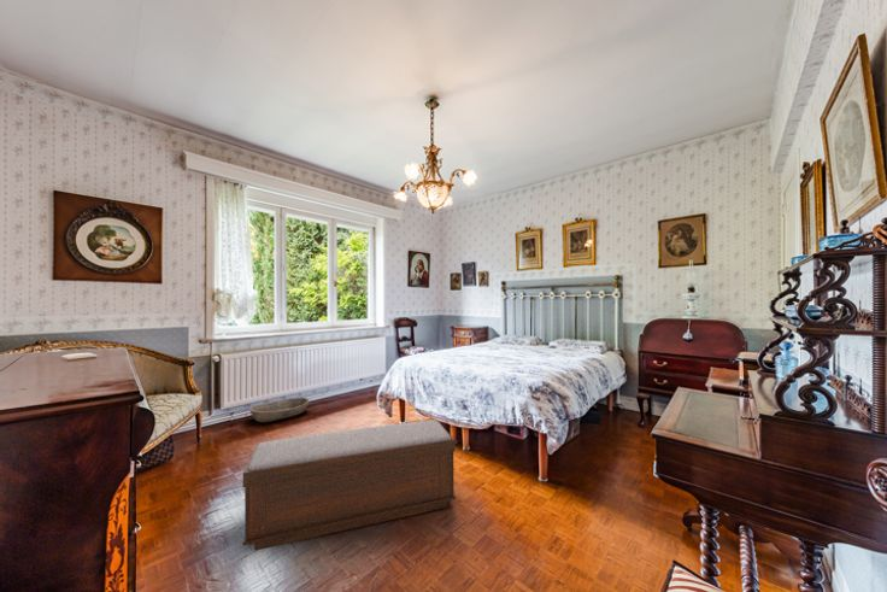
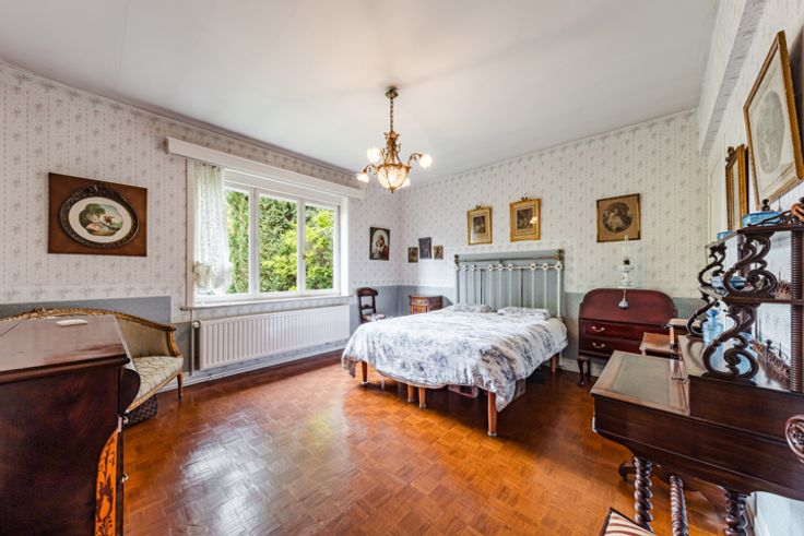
- basket [248,397,311,423]
- bench [242,418,457,552]
